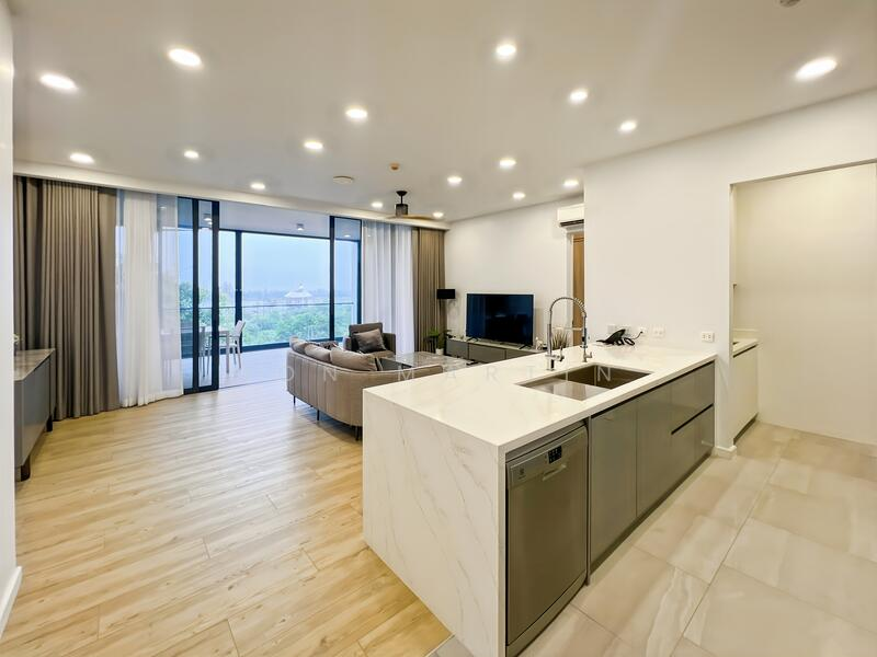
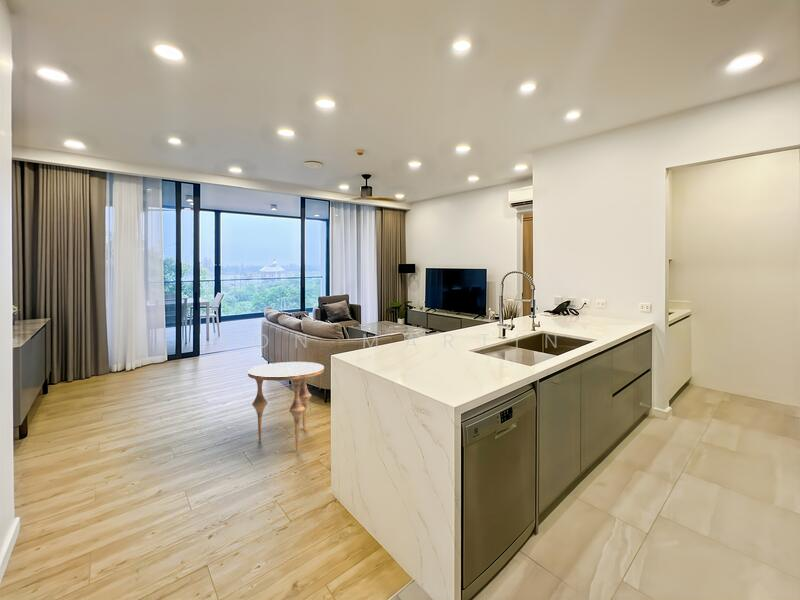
+ side table [247,361,325,451]
